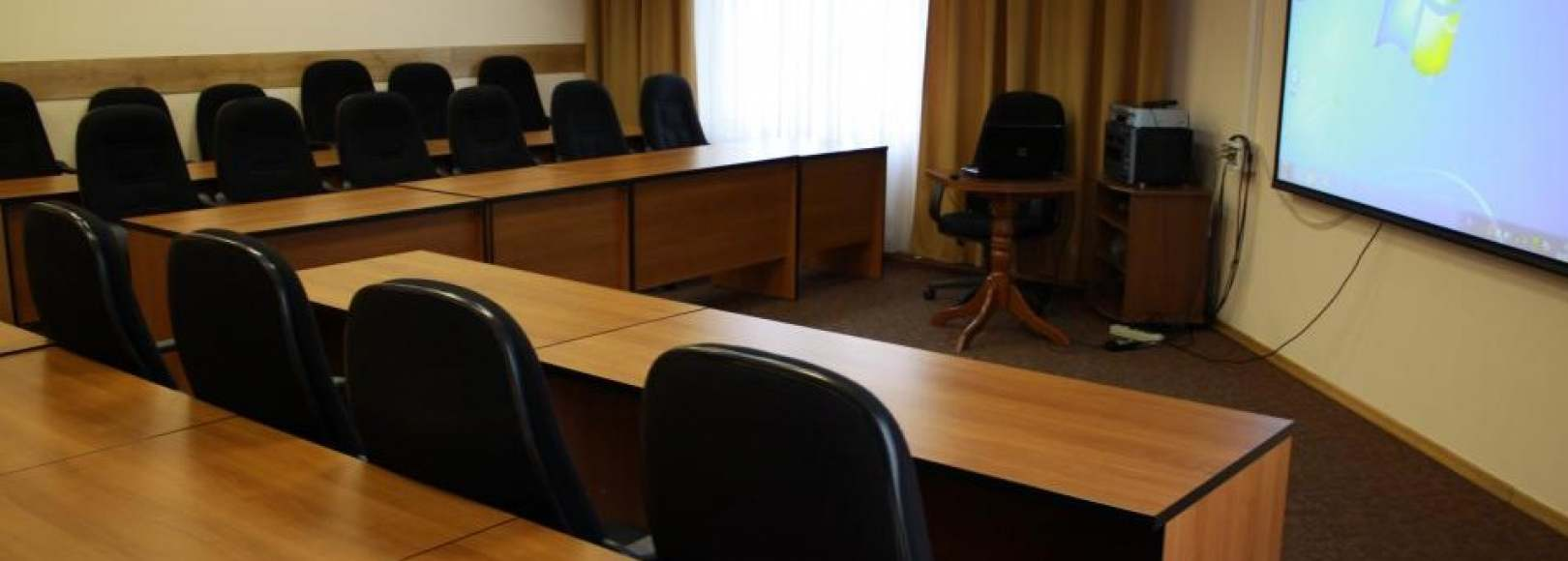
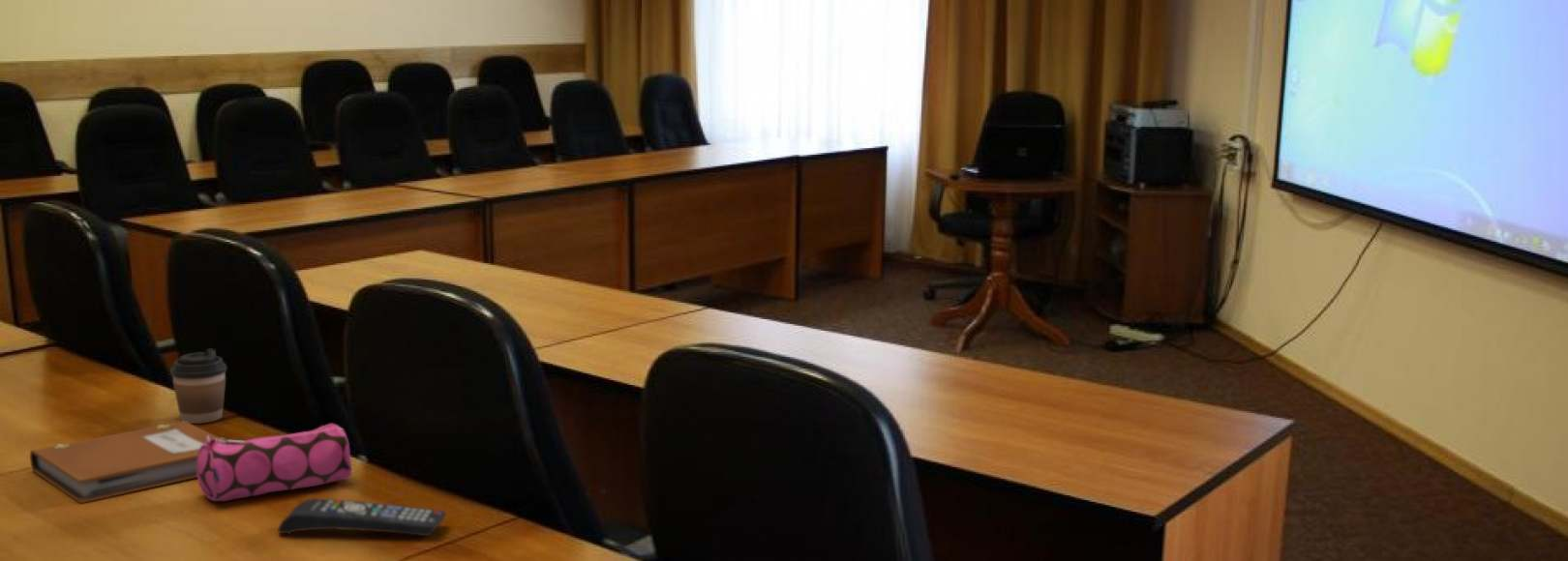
+ coffee cup [169,348,227,425]
+ pencil case [196,423,352,502]
+ remote control [277,497,447,537]
+ notebook [29,421,221,505]
